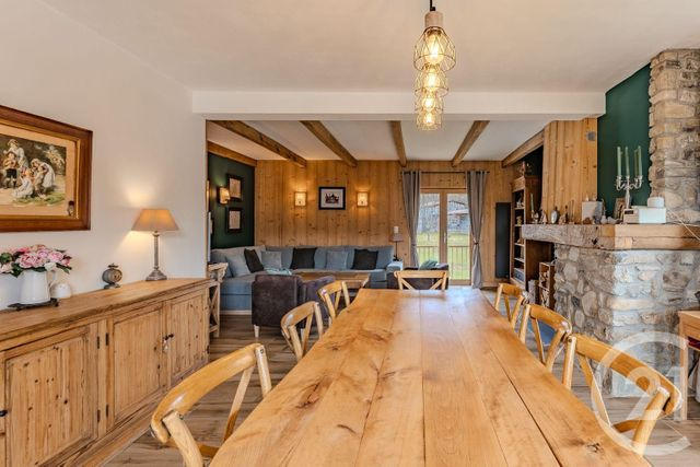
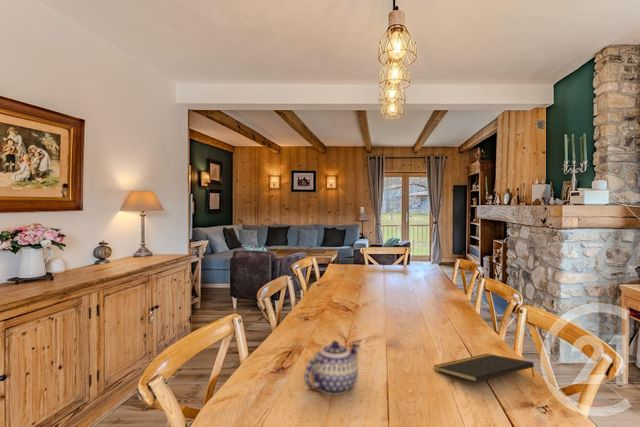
+ notepad [433,353,535,383]
+ teapot [303,340,361,396]
